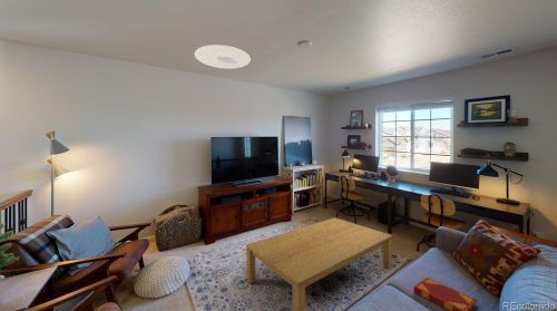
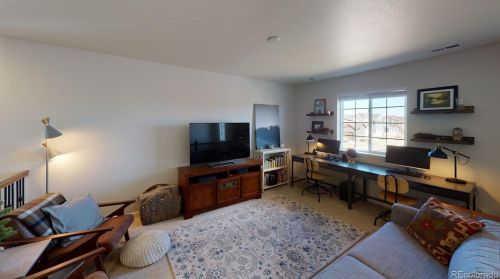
- ceiling light [194,43,252,70]
- coffee table [245,216,393,311]
- hardback book [412,276,479,311]
